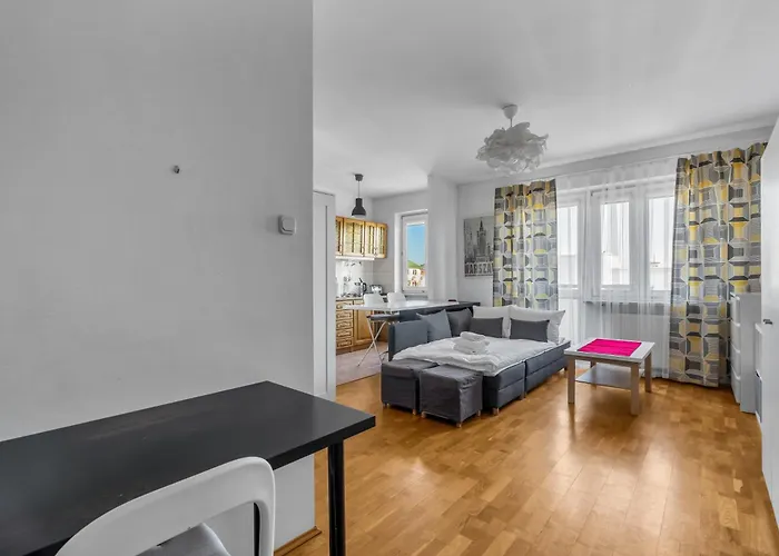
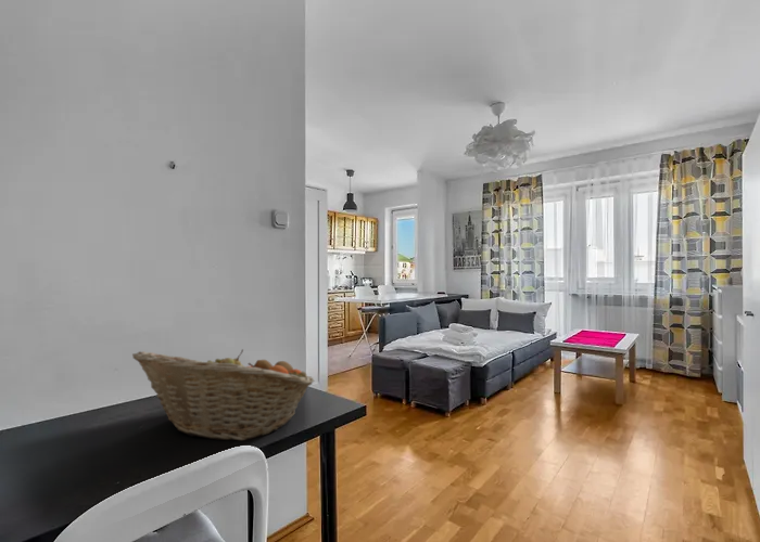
+ fruit basket [131,348,315,441]
